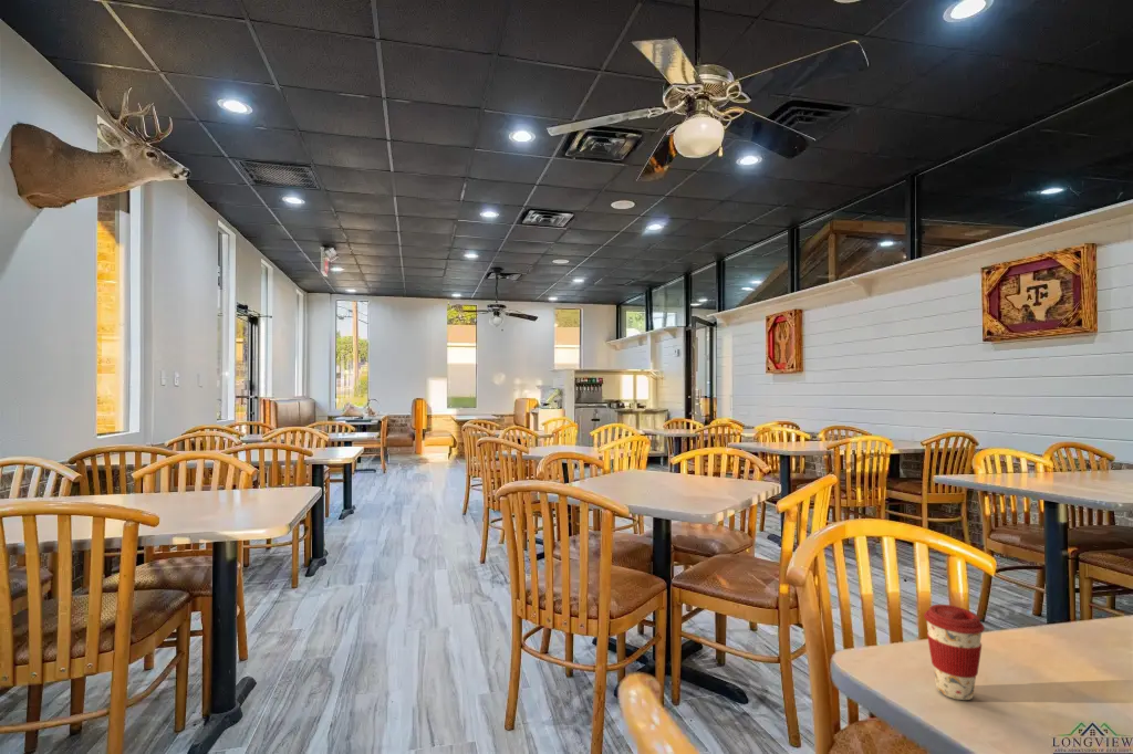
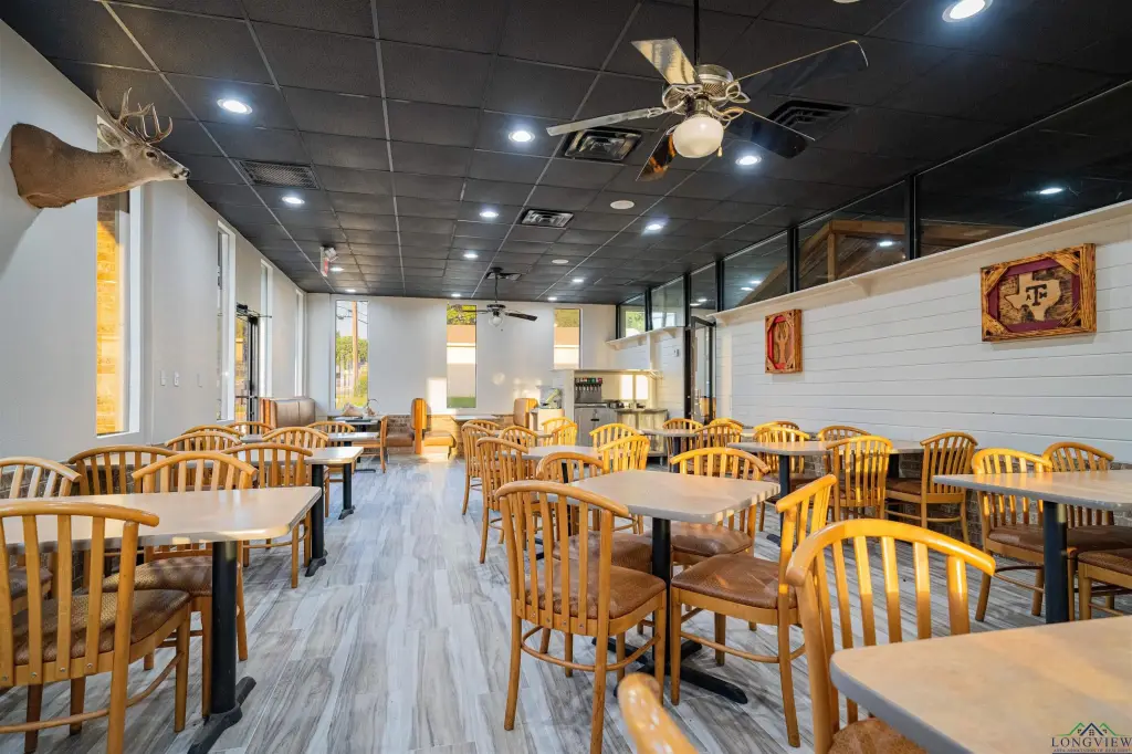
- coffee cup [923,604,986,701]
